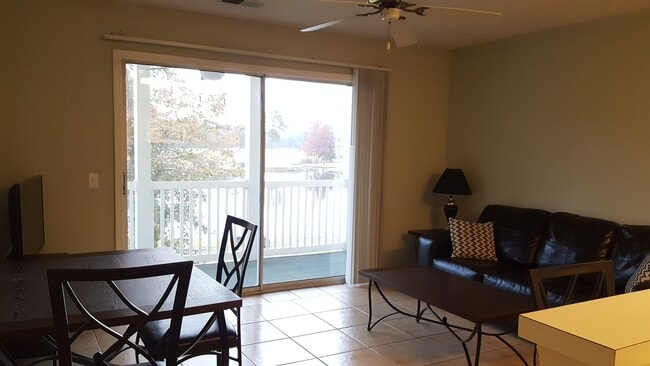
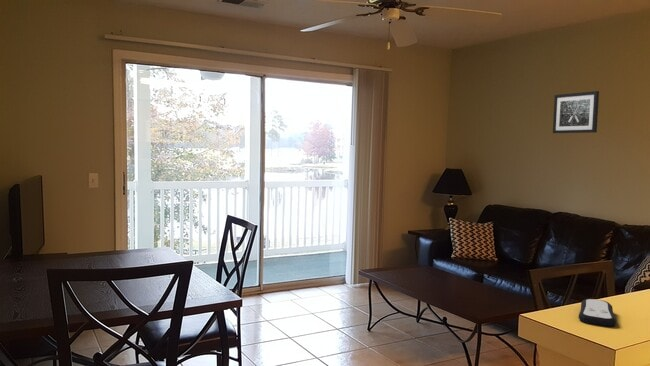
+ remote control [577,298,617,328]
+ wall art [552,90,600,134]
